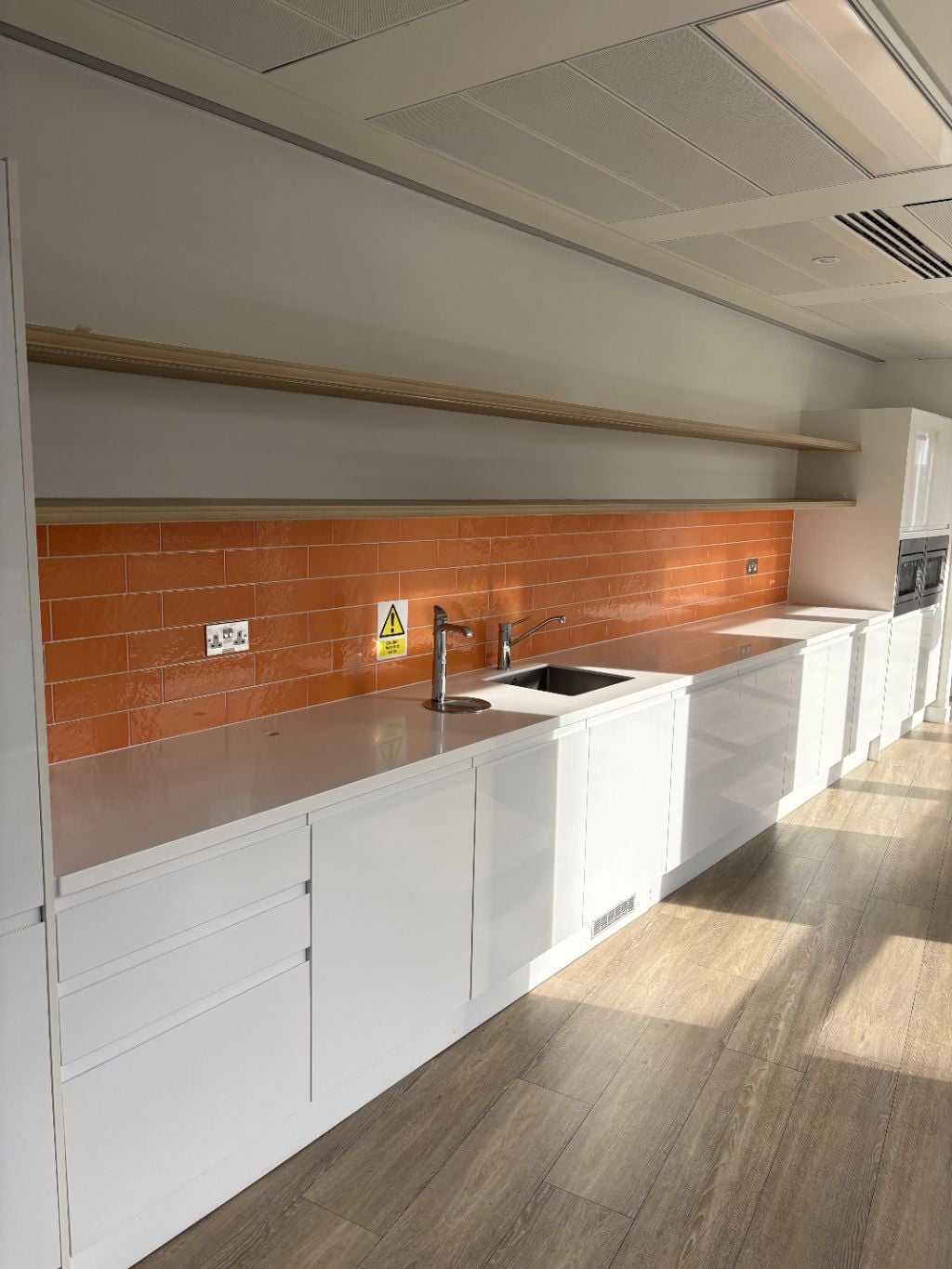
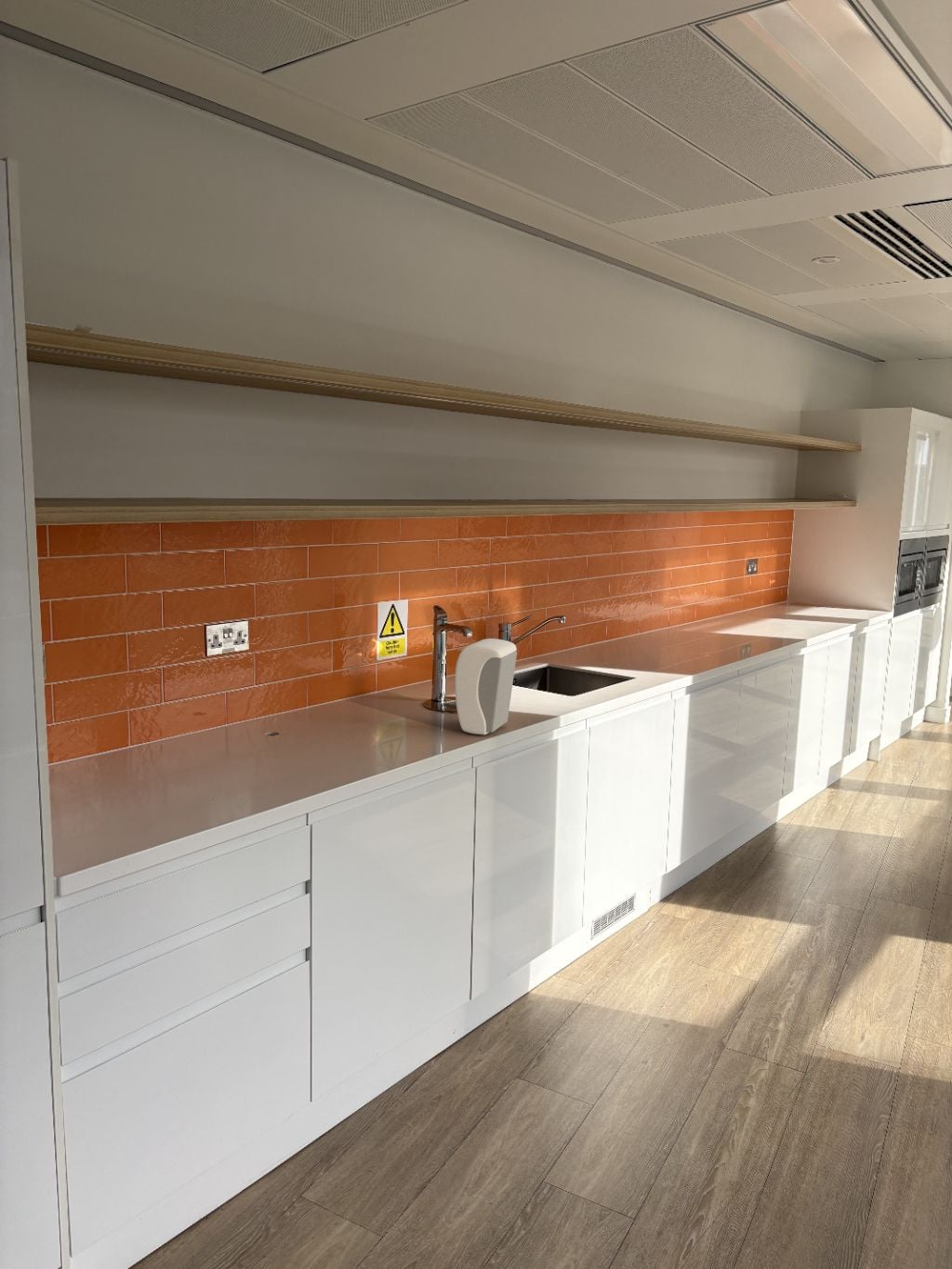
+ soap dispenser [454,638,518,735]
